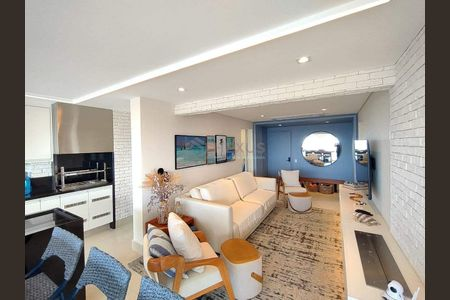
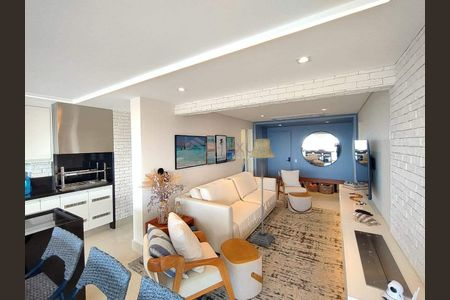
+ floor lamp [248,138,277,248]
